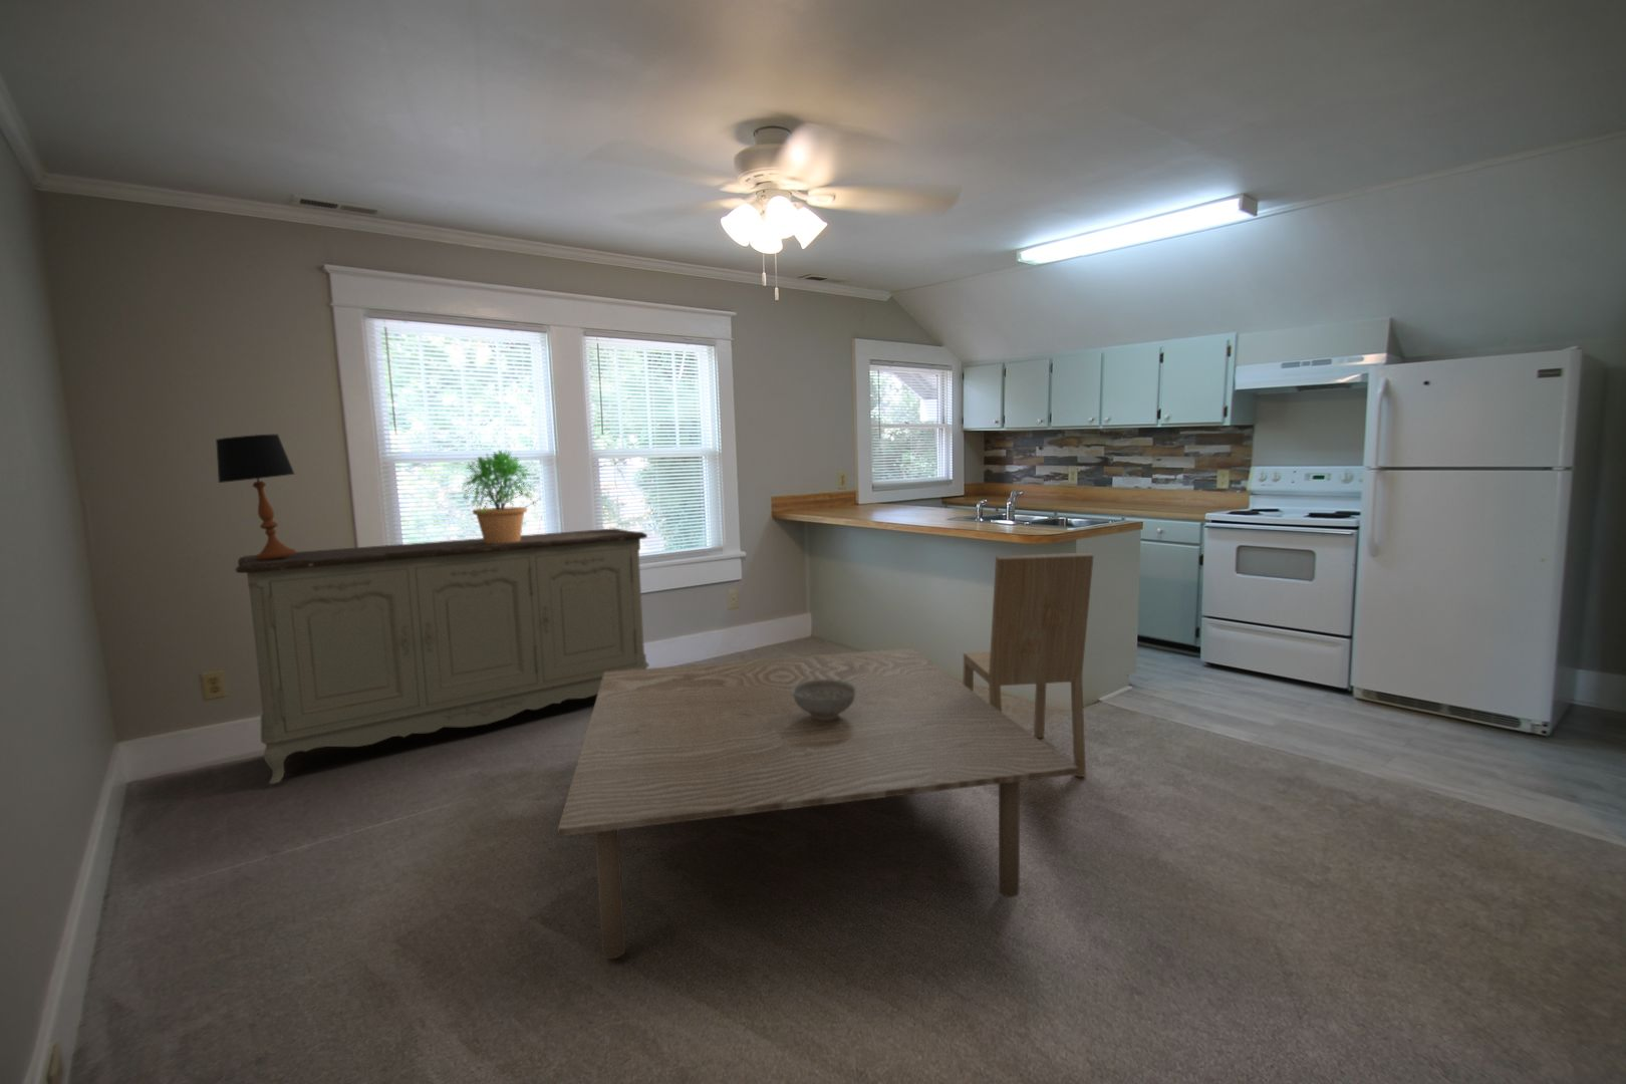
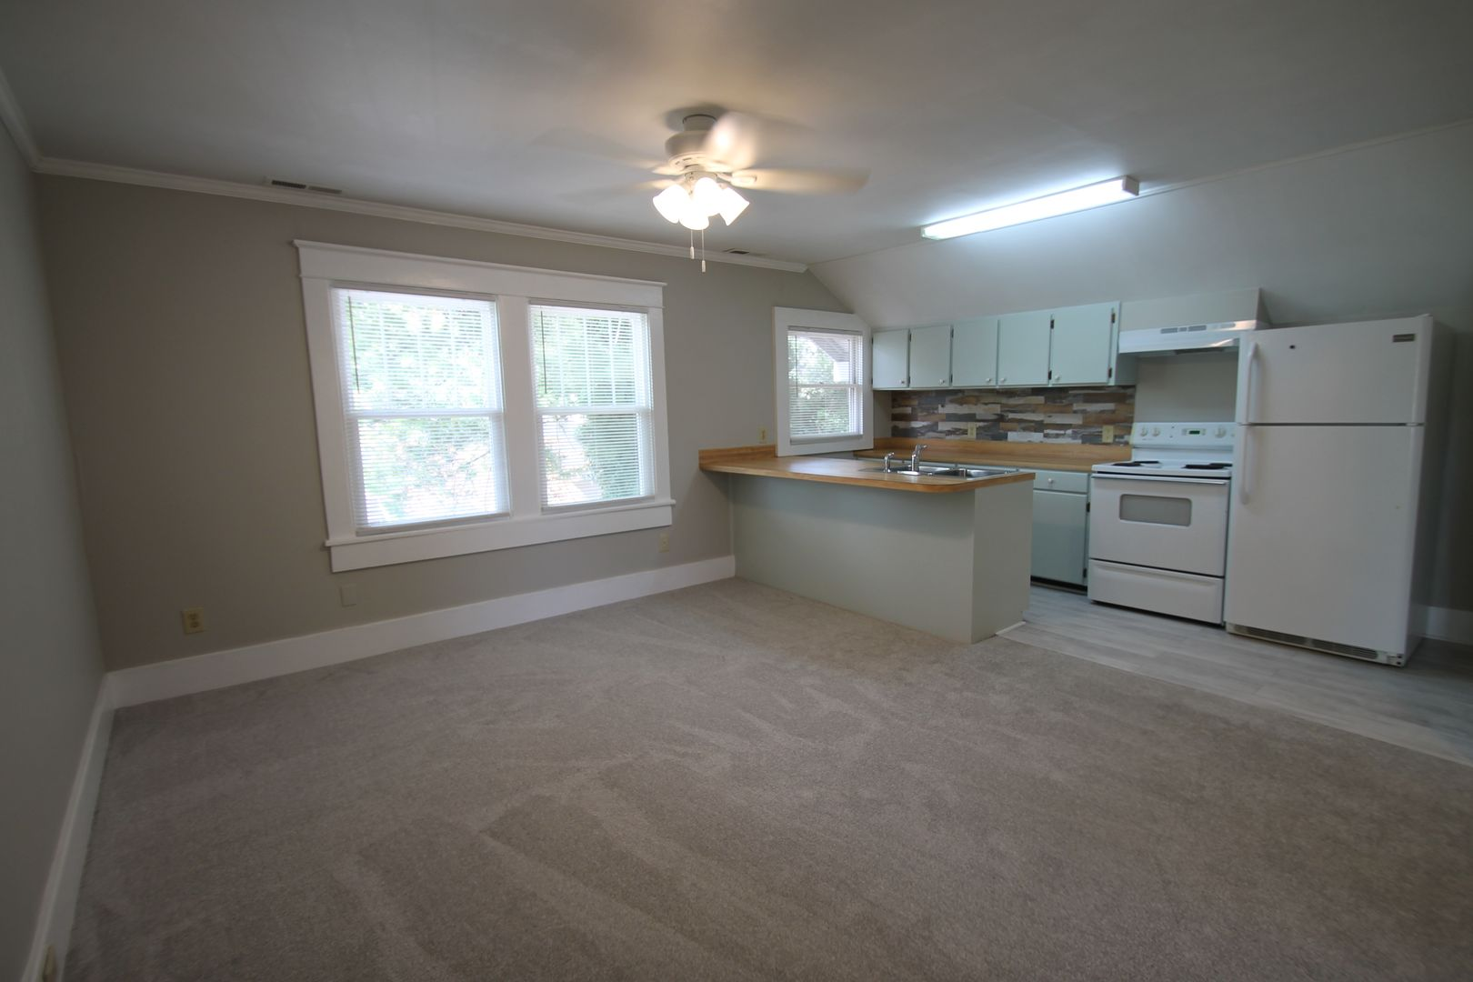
- decorative bowl [792,680,857,721]
- potted plant [460,449,537,543]
- table lamp [215,433,298,560]
- coffee table [557,646,1078,959]
- dining chair [962,552,1095,778]
- sideboard [235,527,651,785]
